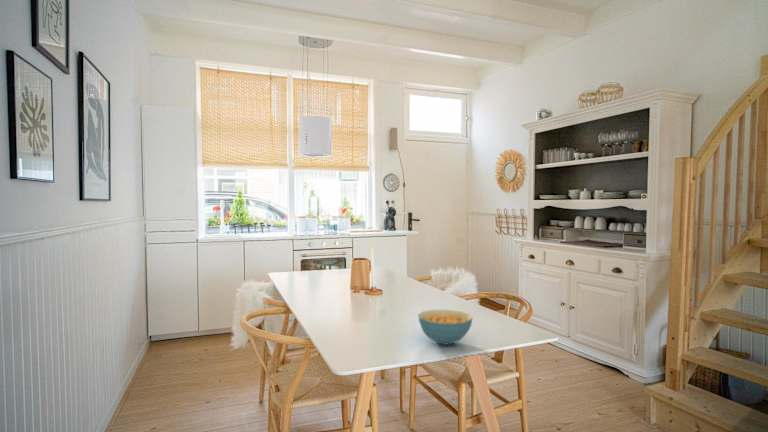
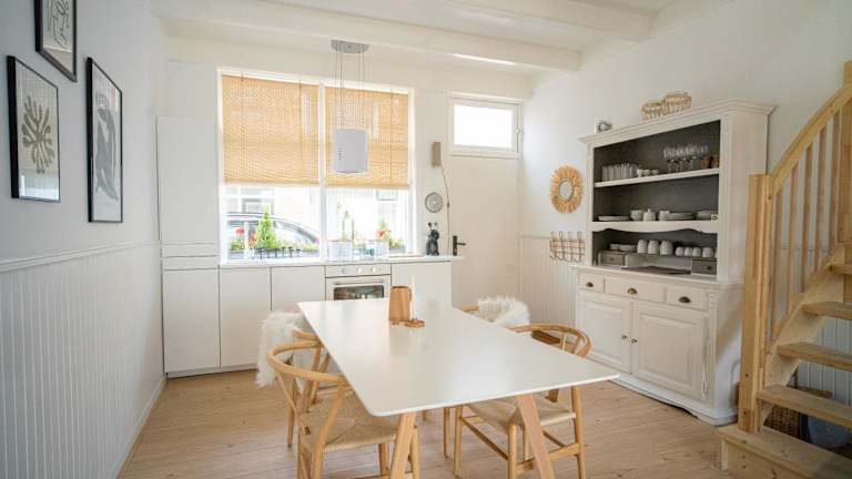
- cereal bowl [417,309,473,346]
